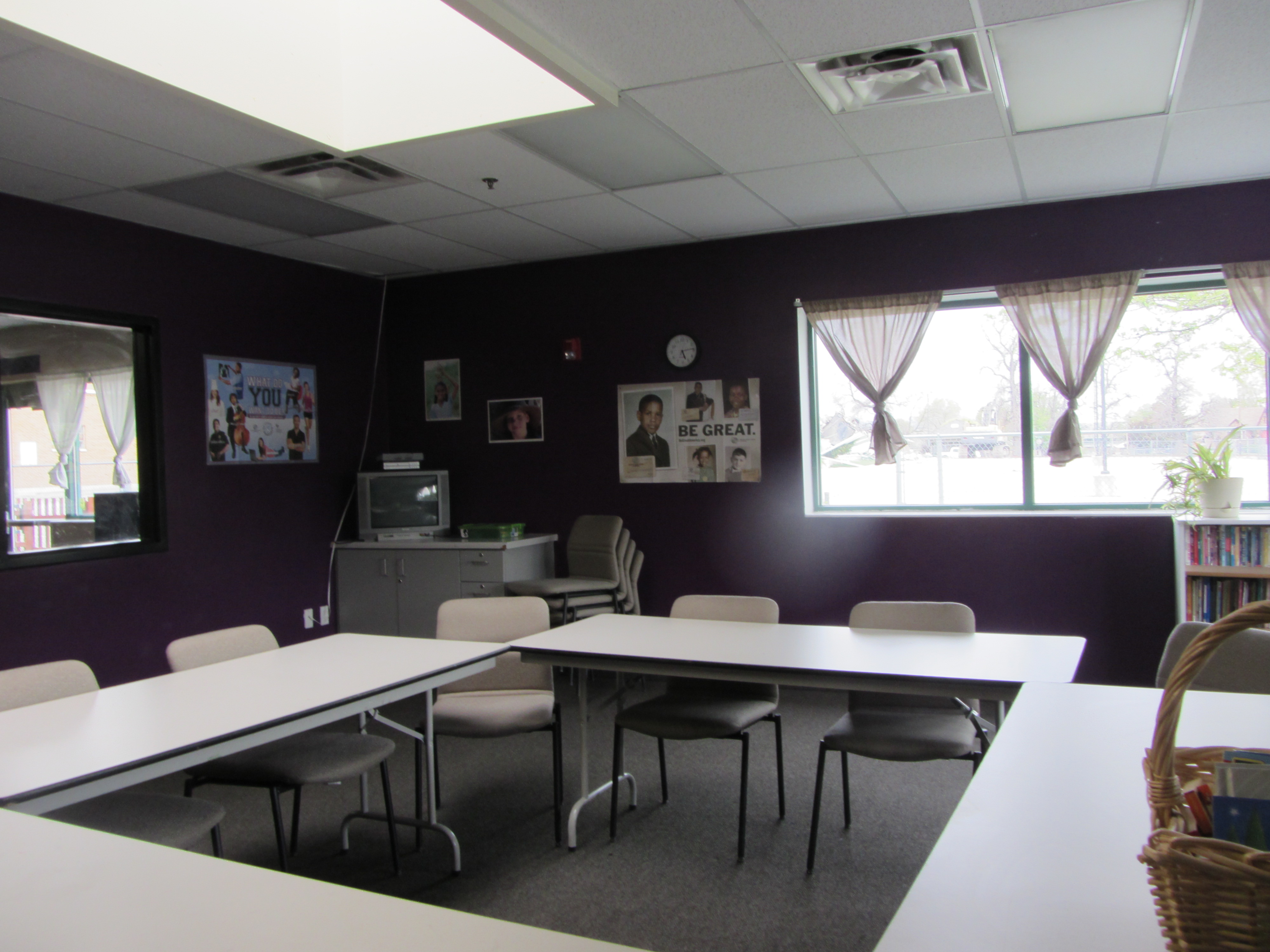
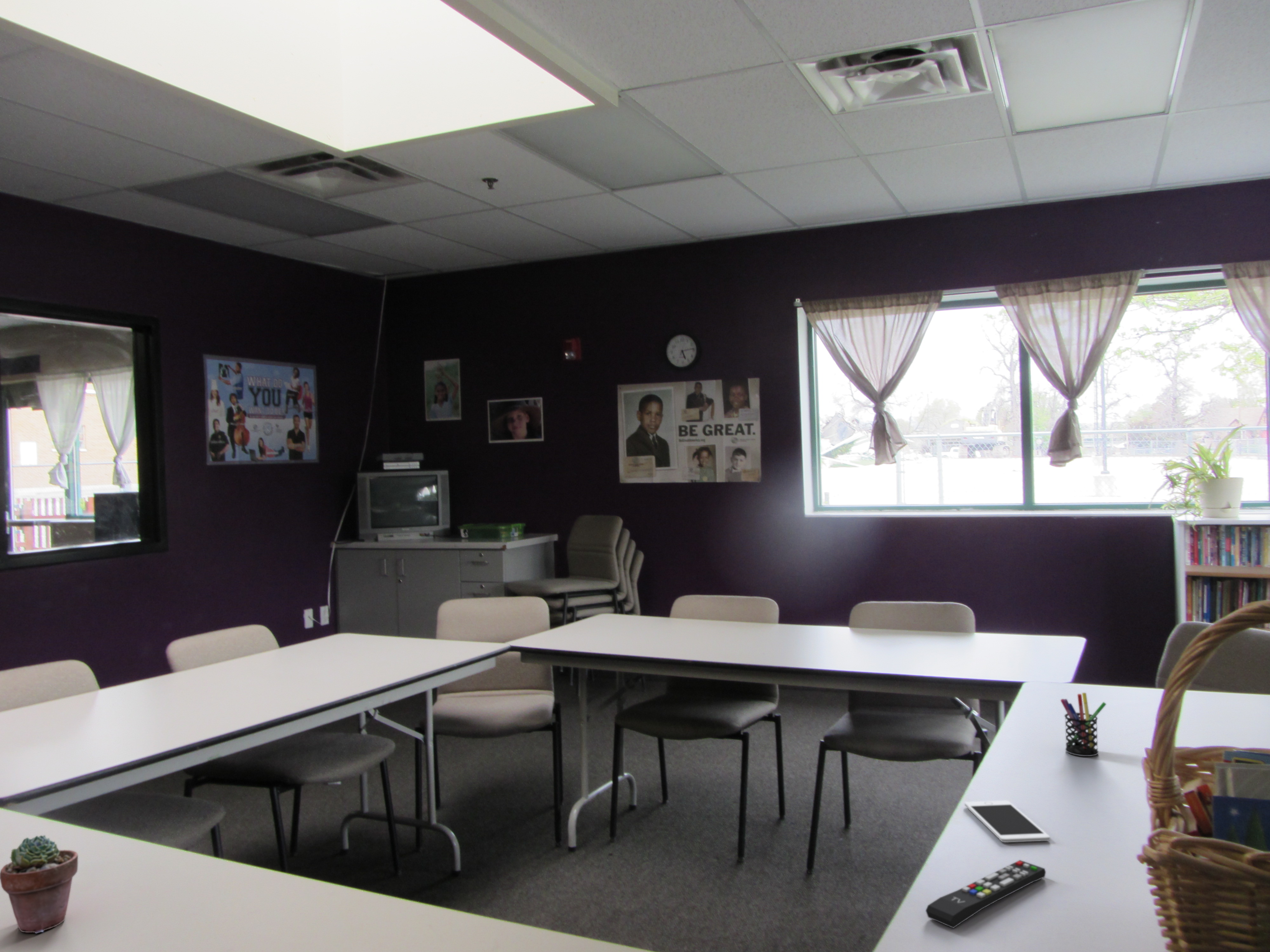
+ potted succulent [0,835,78,934]
+ pen holder [1060,692,1106,757]
+ cell phone [964,800,1050,843]
+ remote control [925,860,1046,929]
